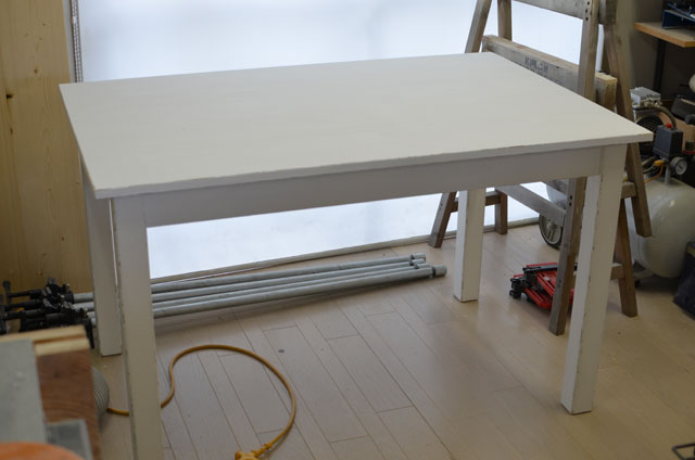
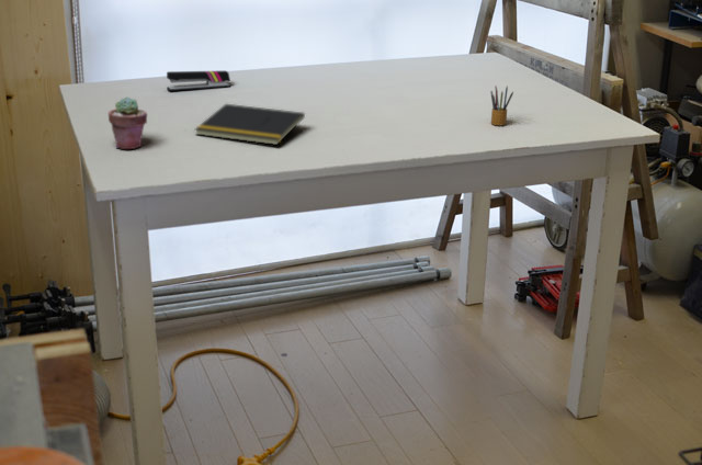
+ pencil box [489,84,514,126]
+ notepad [194,103,306,146]
+ stapler [166,69,231,92]
+ potted succulent [107,95,148,150]
